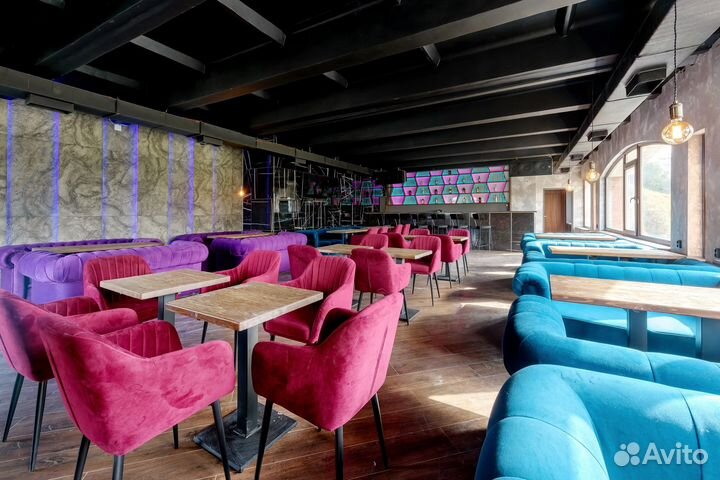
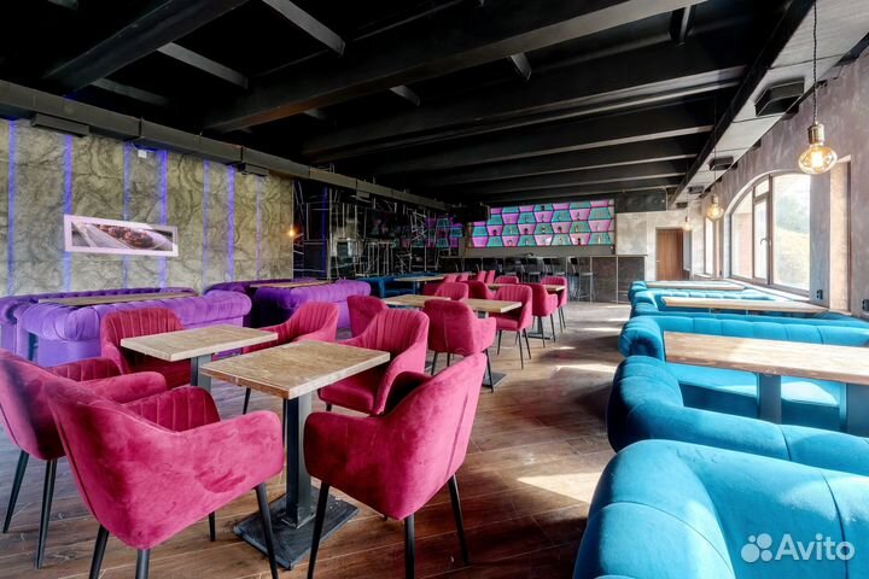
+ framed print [62,214,179,258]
